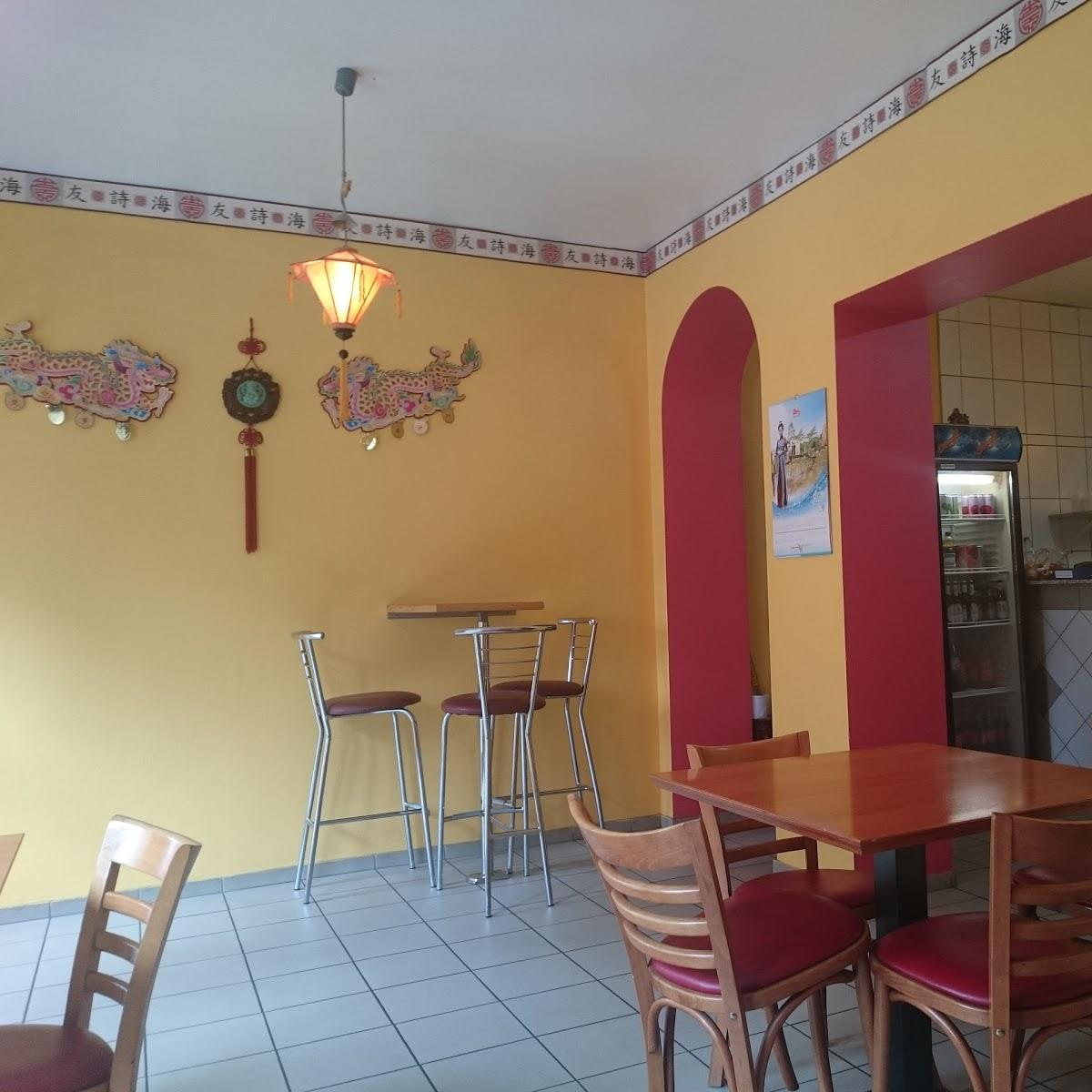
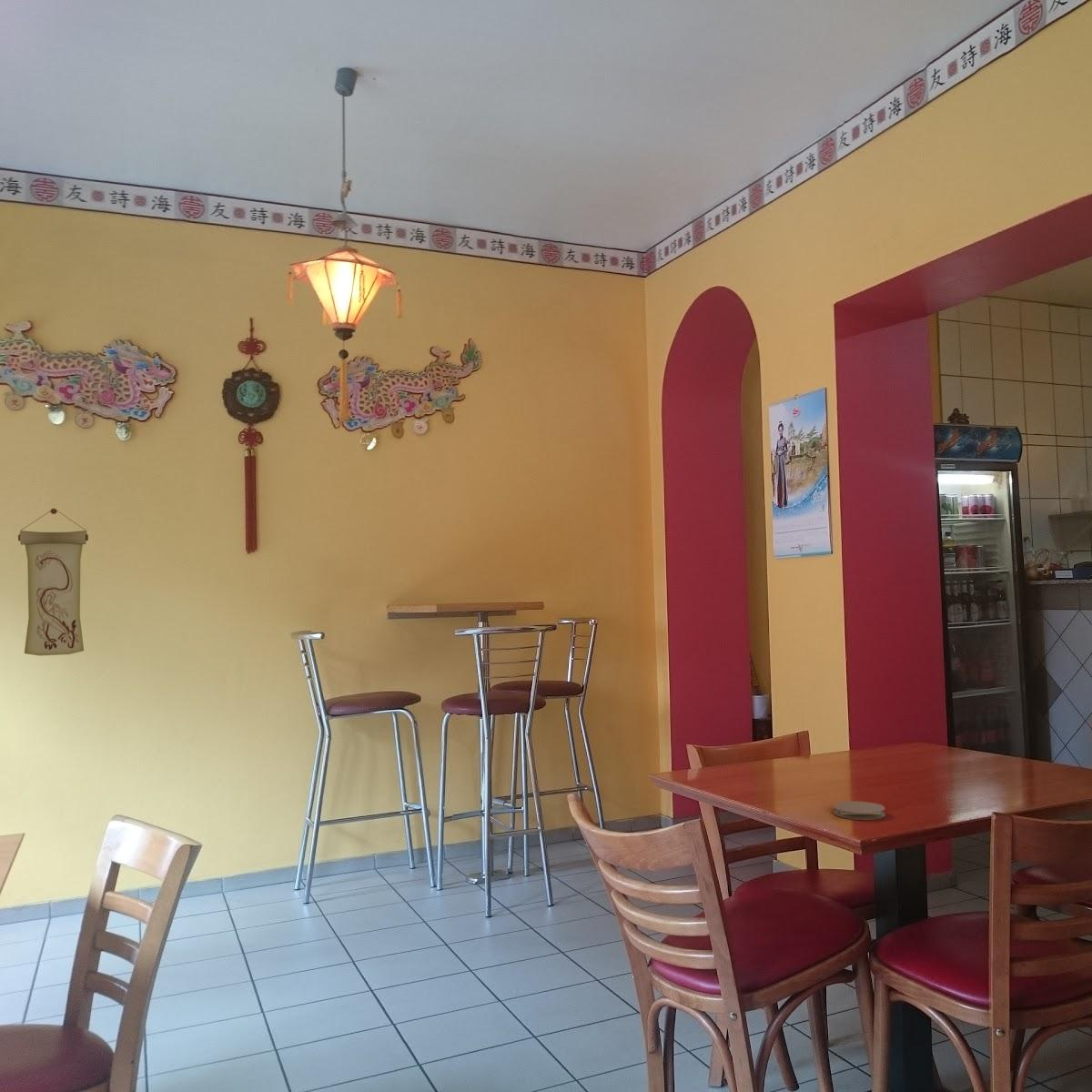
+ wall scroll [17,508,89,657]
+ coaster [833,801,886,821]
